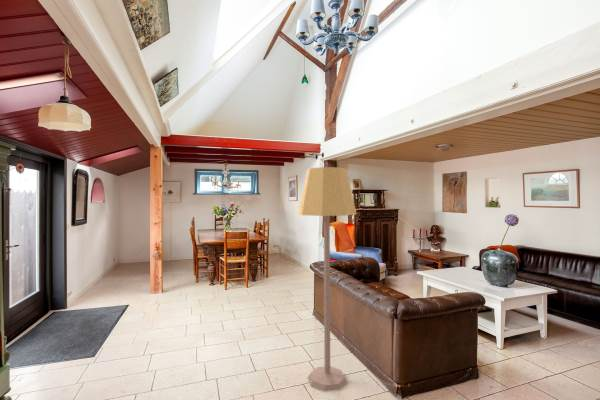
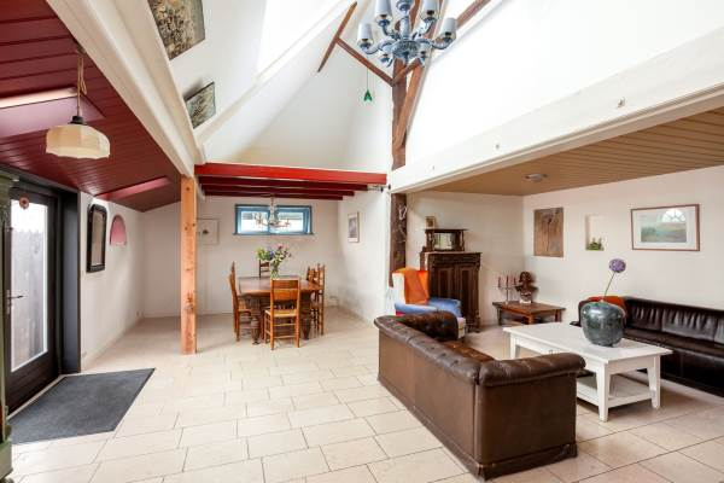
- lamp [297,166,357,392]
